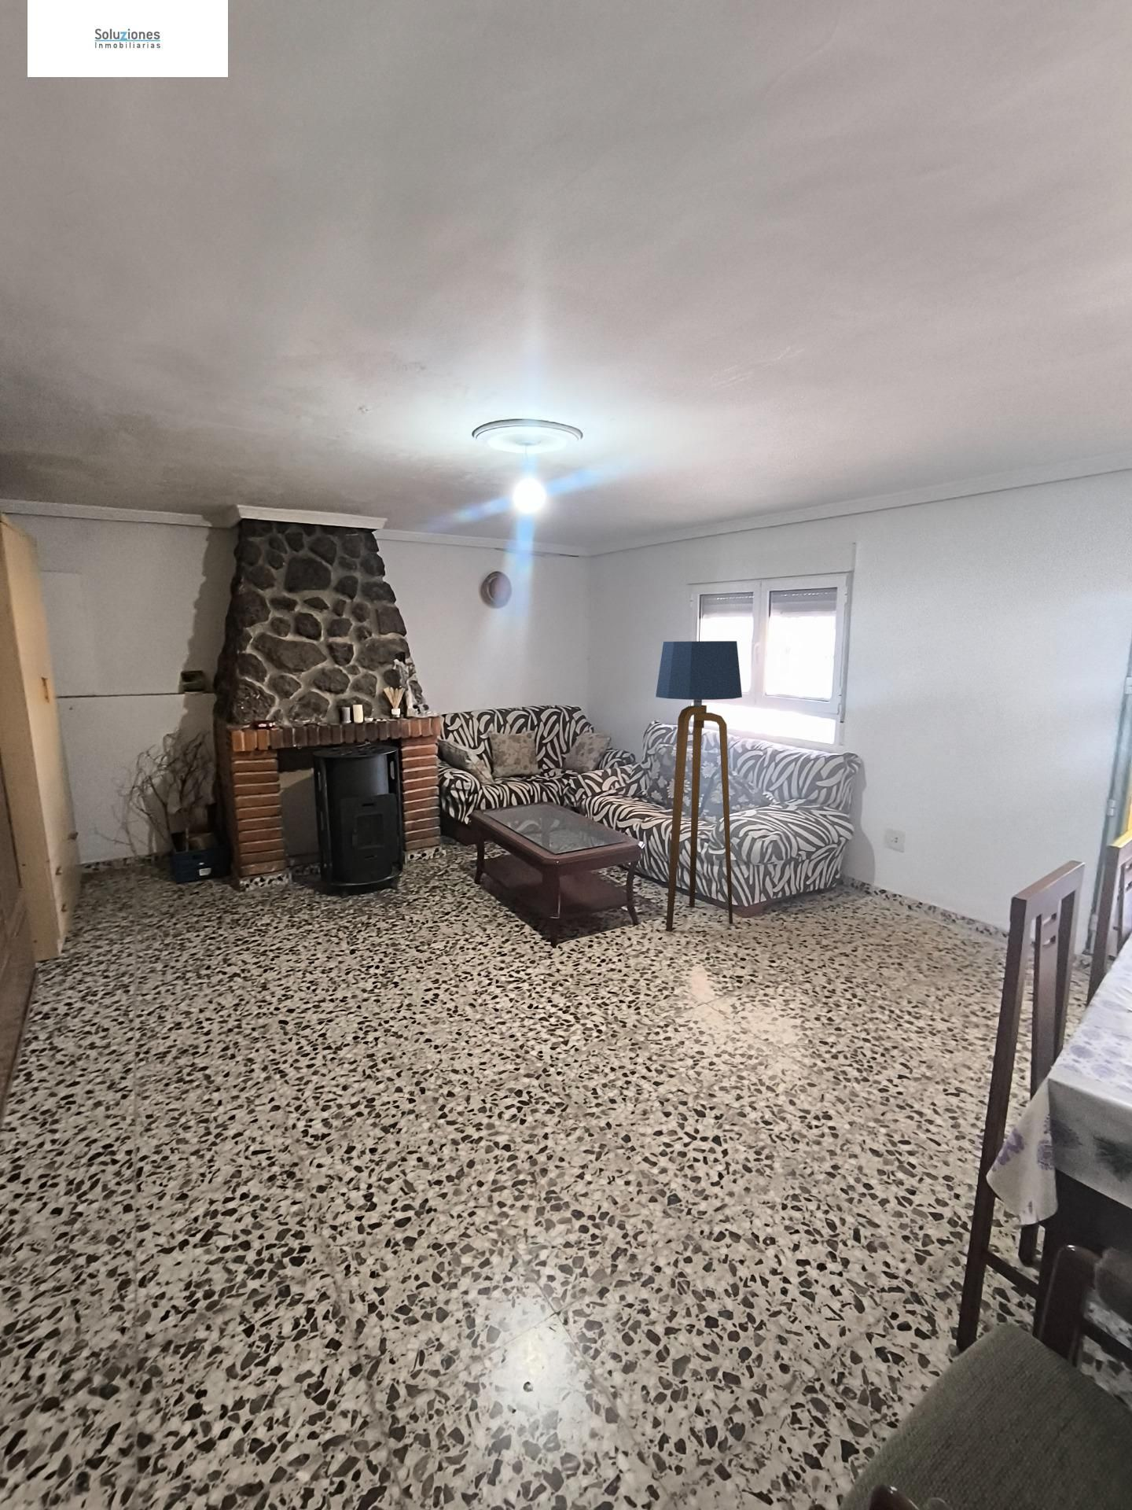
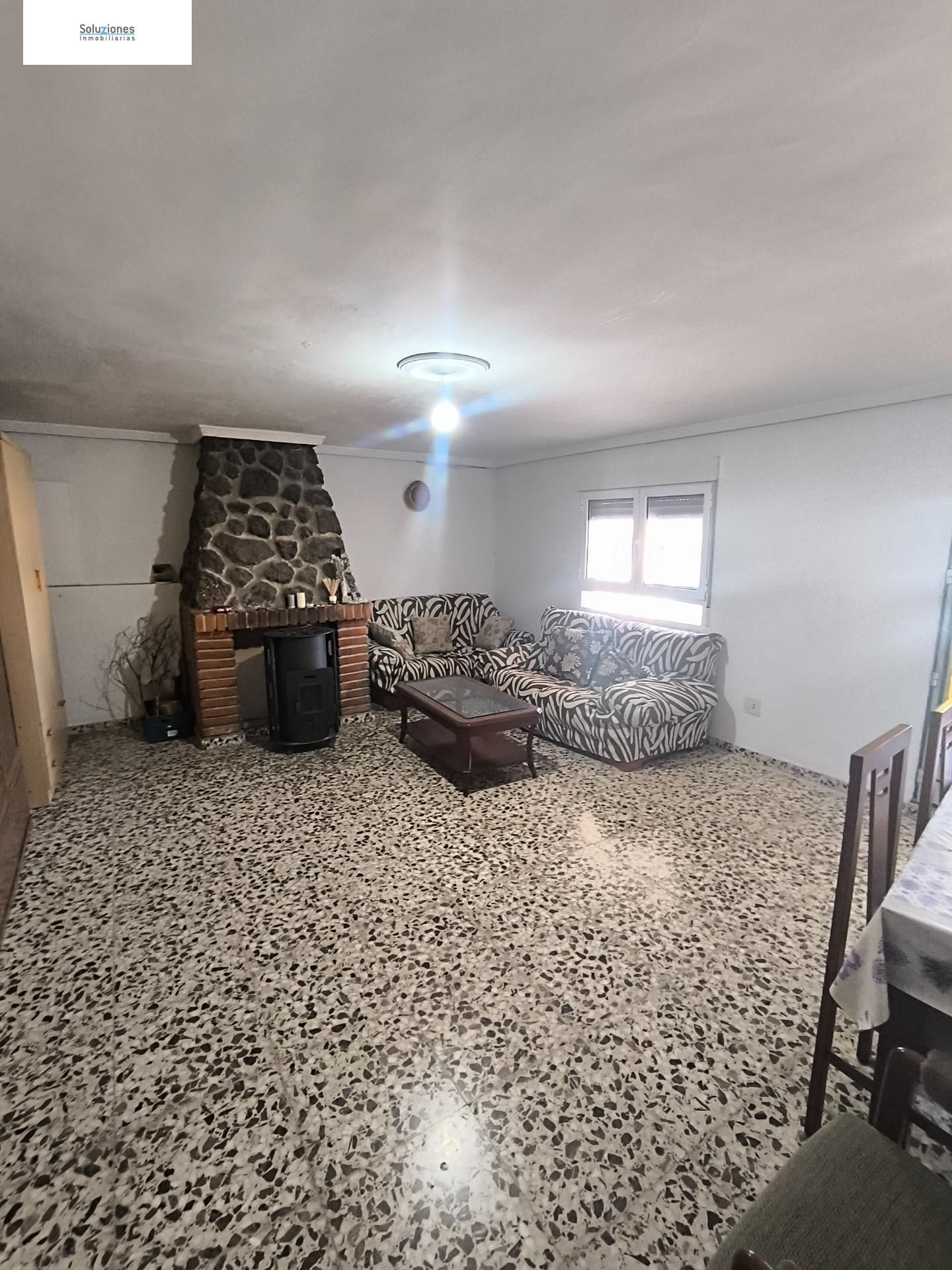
- floor lamp [655,640,743,932]
